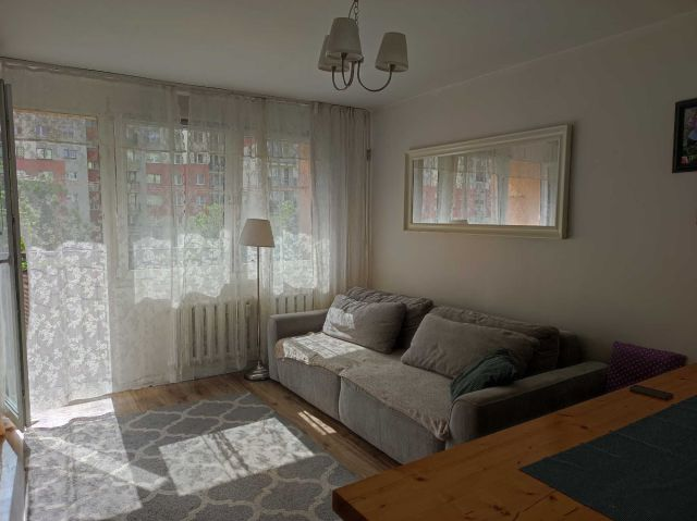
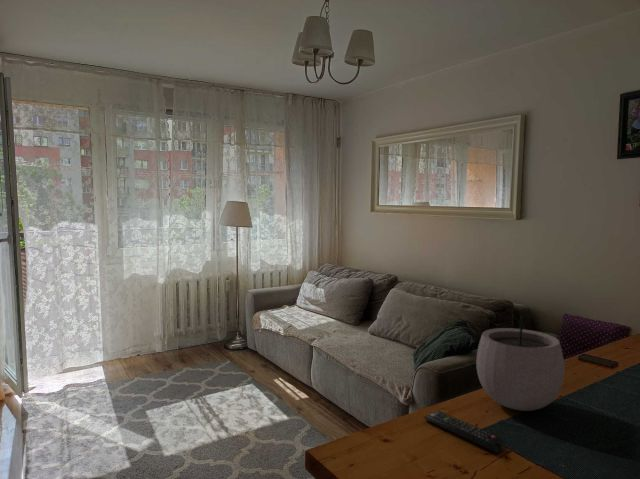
+ plant pot [475,307,566,412]
+ remote control [423,410,505,454]
